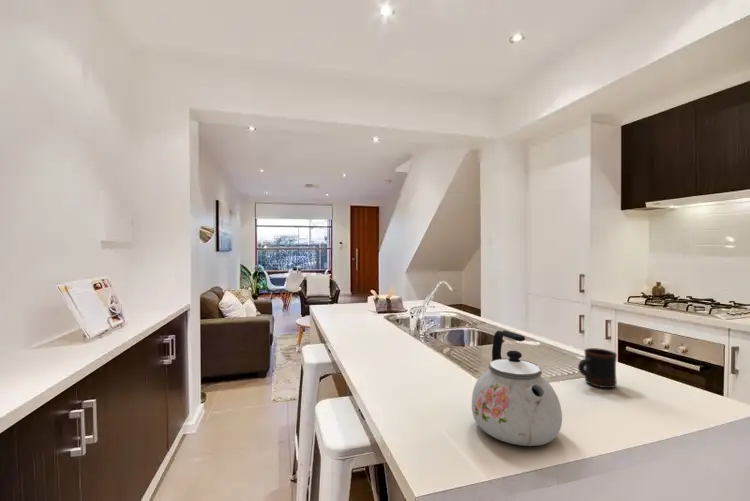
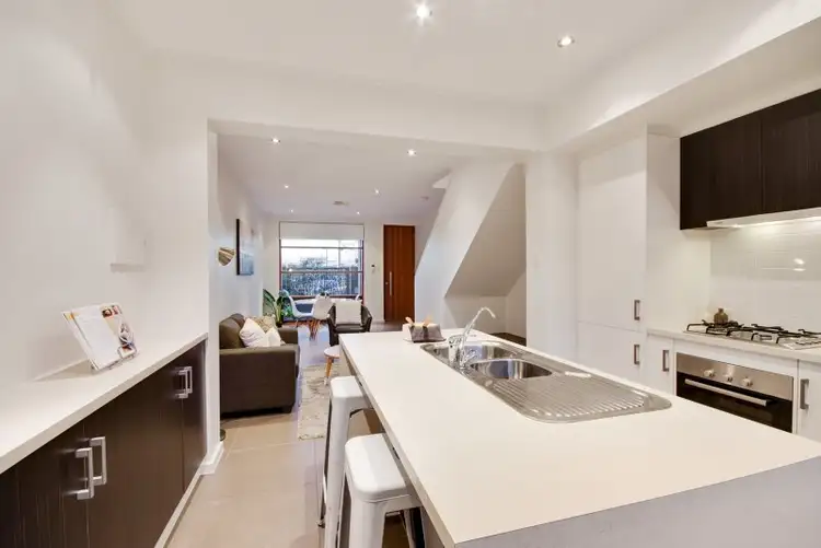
- mug [577,347,618,389]
- kettle [471,329,563,447]
